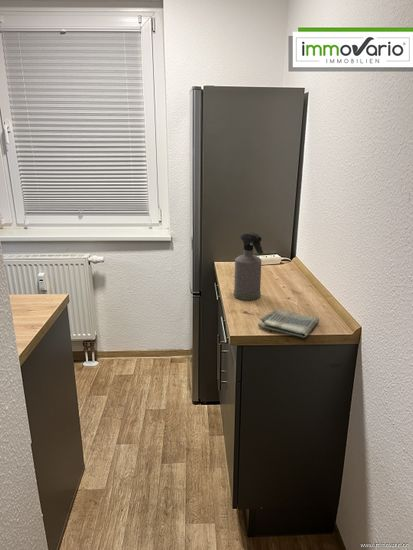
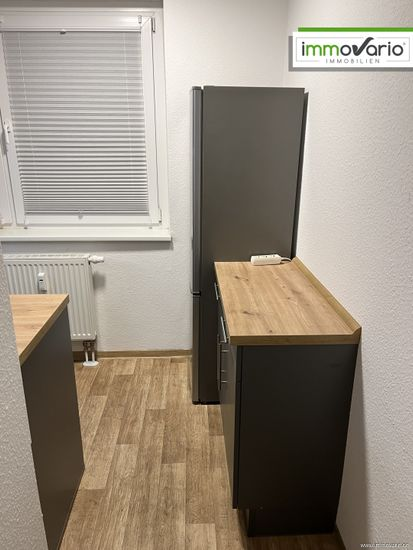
- spray bottle [233,232,264,301]
- dish towel [257,308,320,339]
